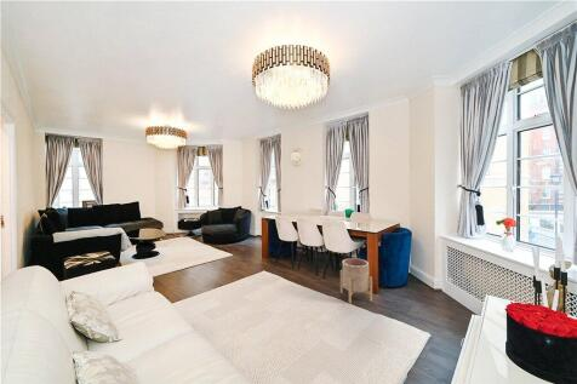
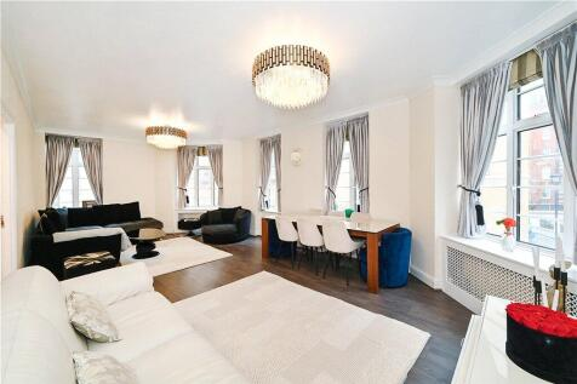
- planter [339,257,373,304]
